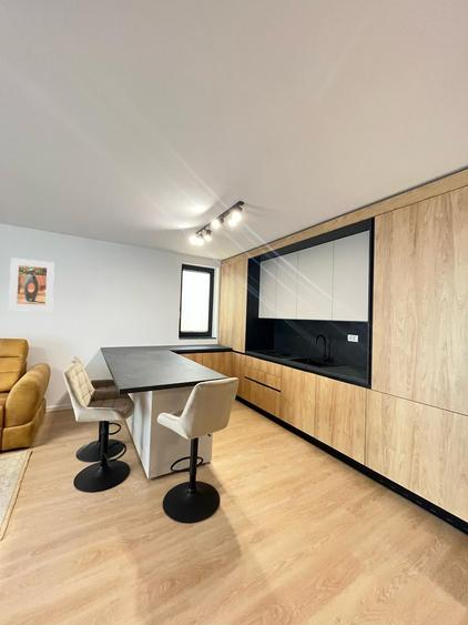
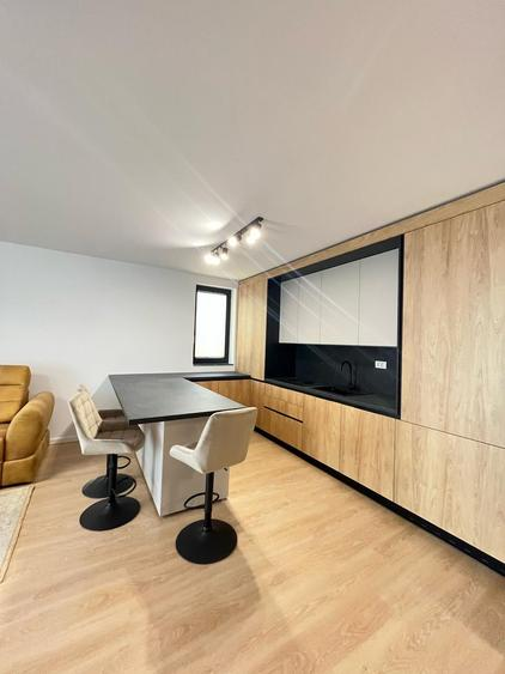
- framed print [8,256,55,312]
